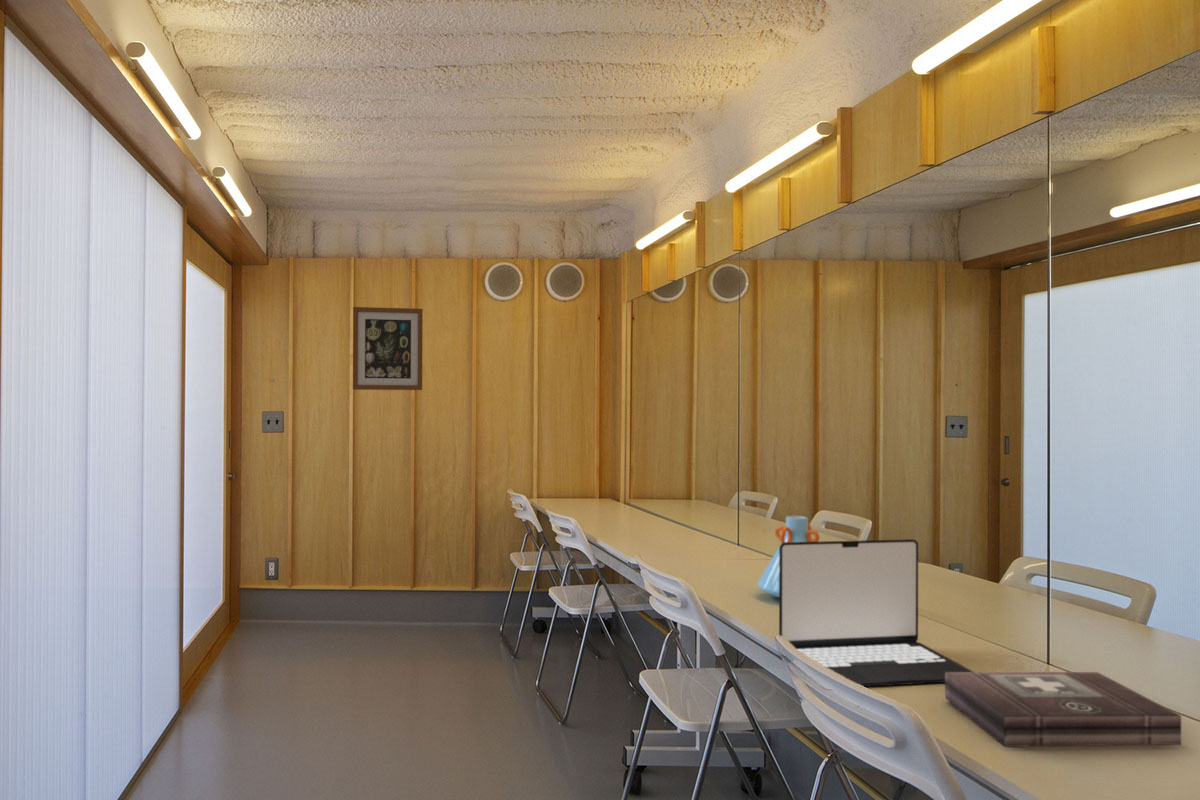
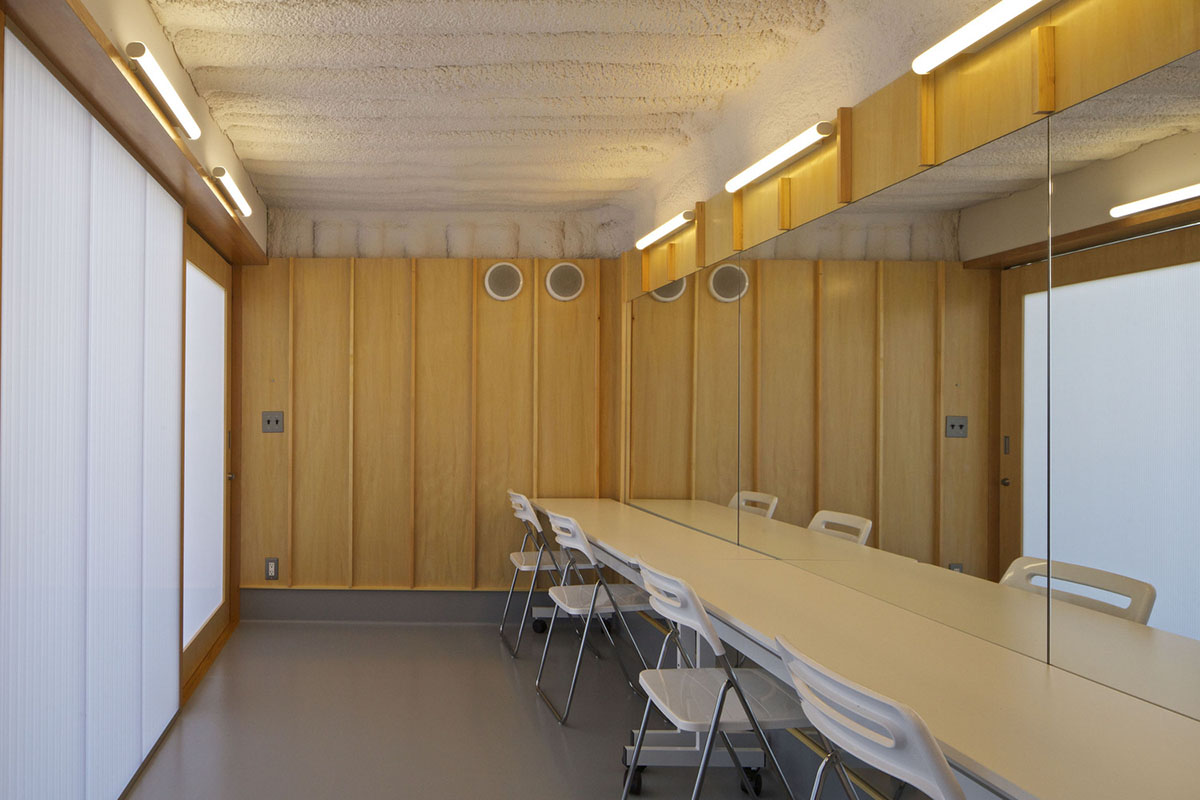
- wall art [352,306,424,391]
- first aid kit [944,671,1182,748]
- vase [756,515,821,599]
- laptop [778,538,974,688]
